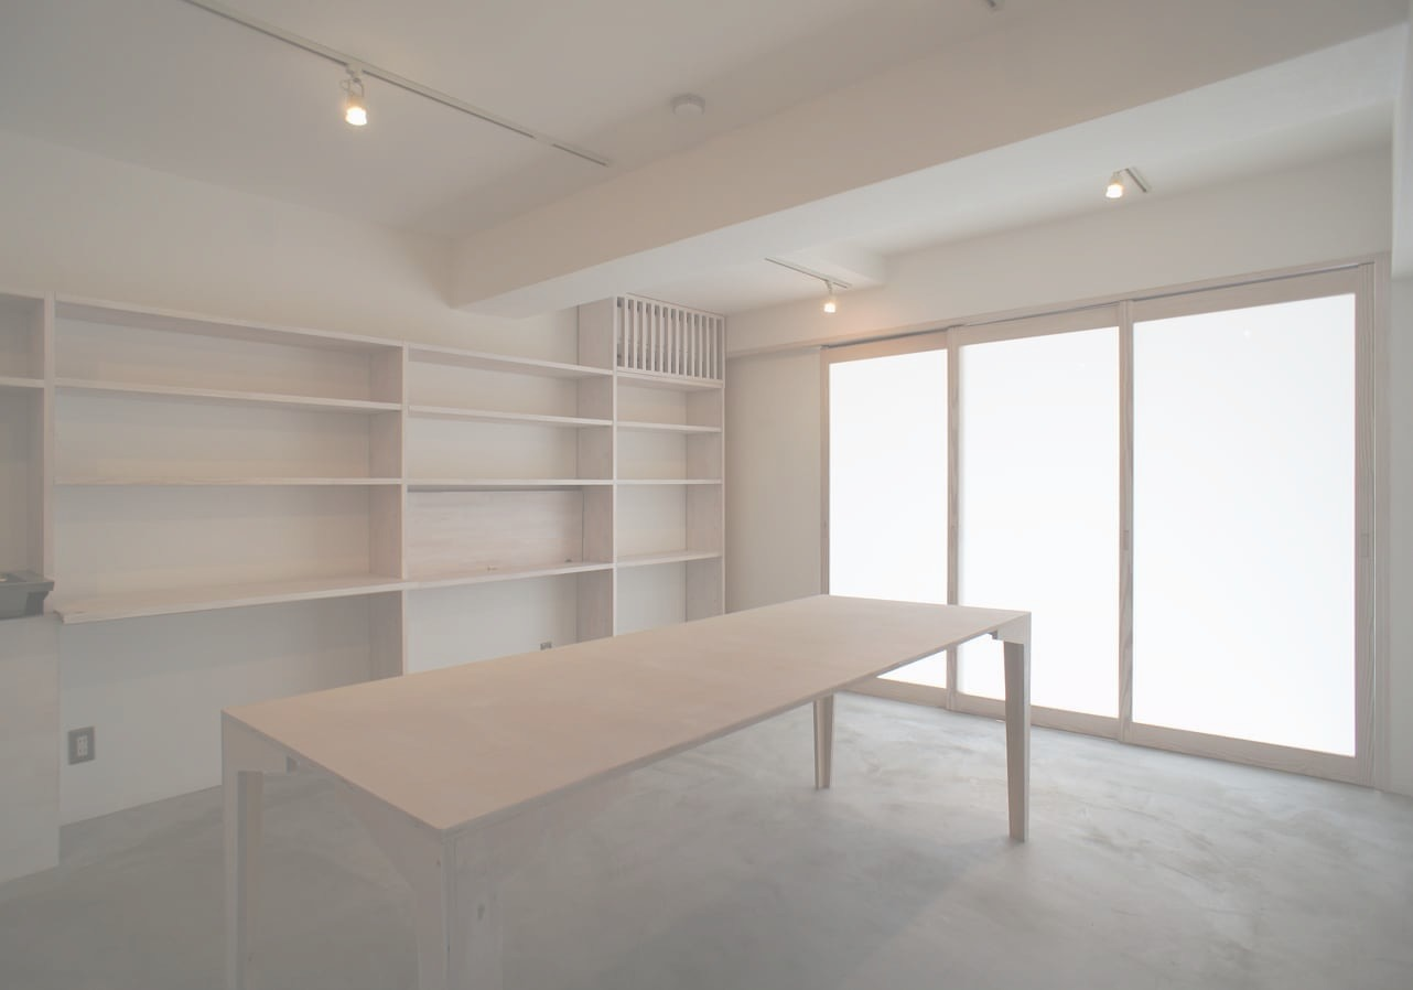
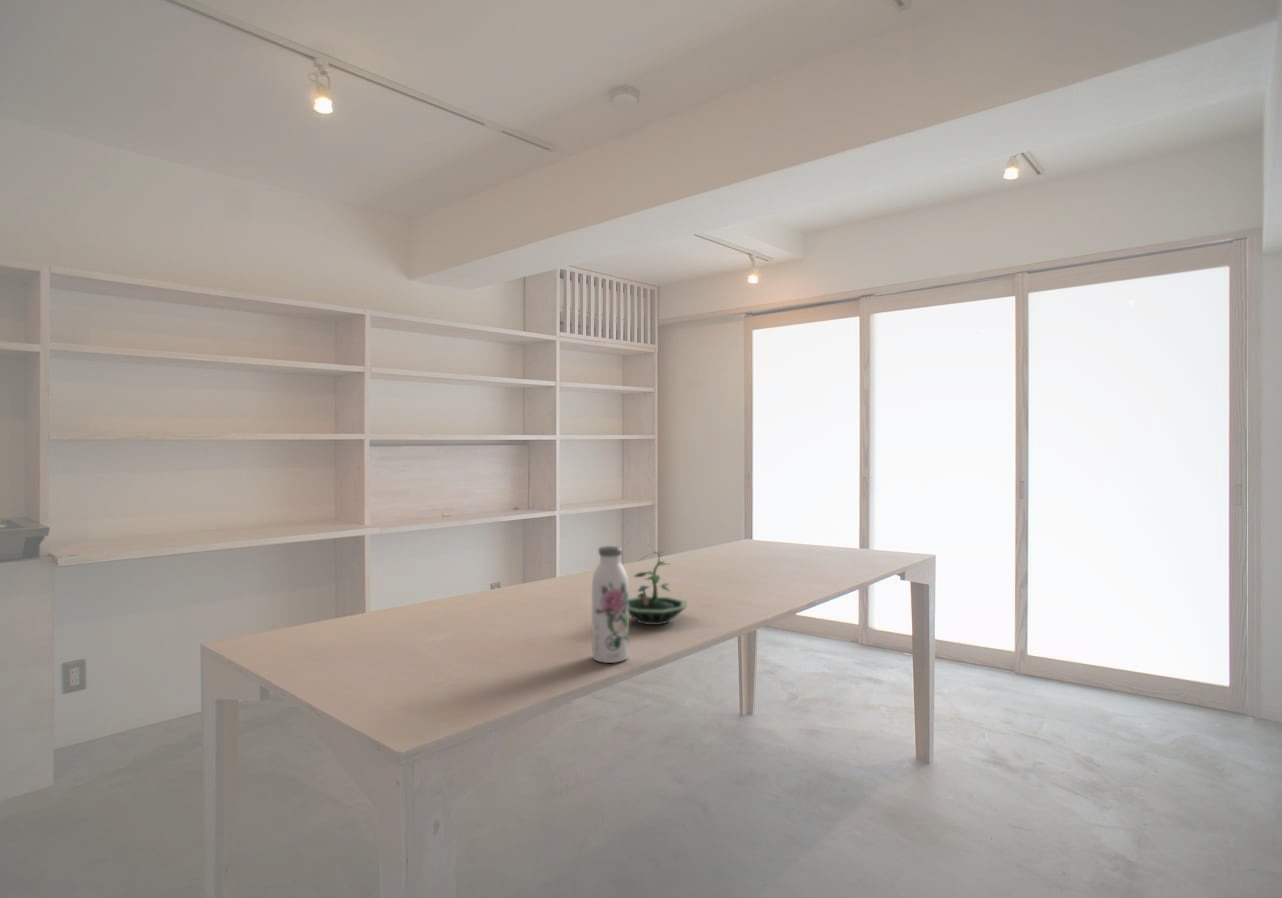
+ terrarium [629,551,688,626]
+ water bottle [591,545,630,664]
